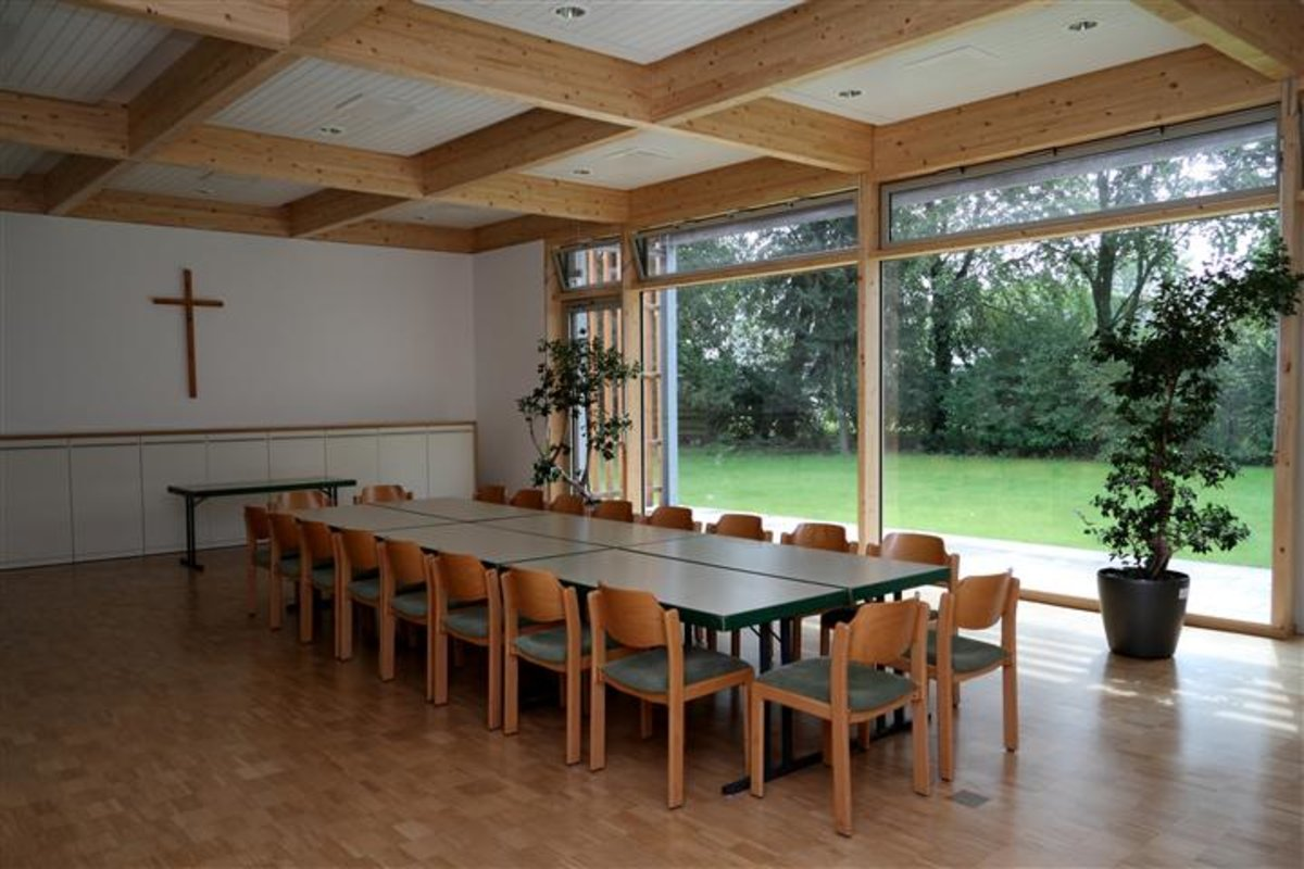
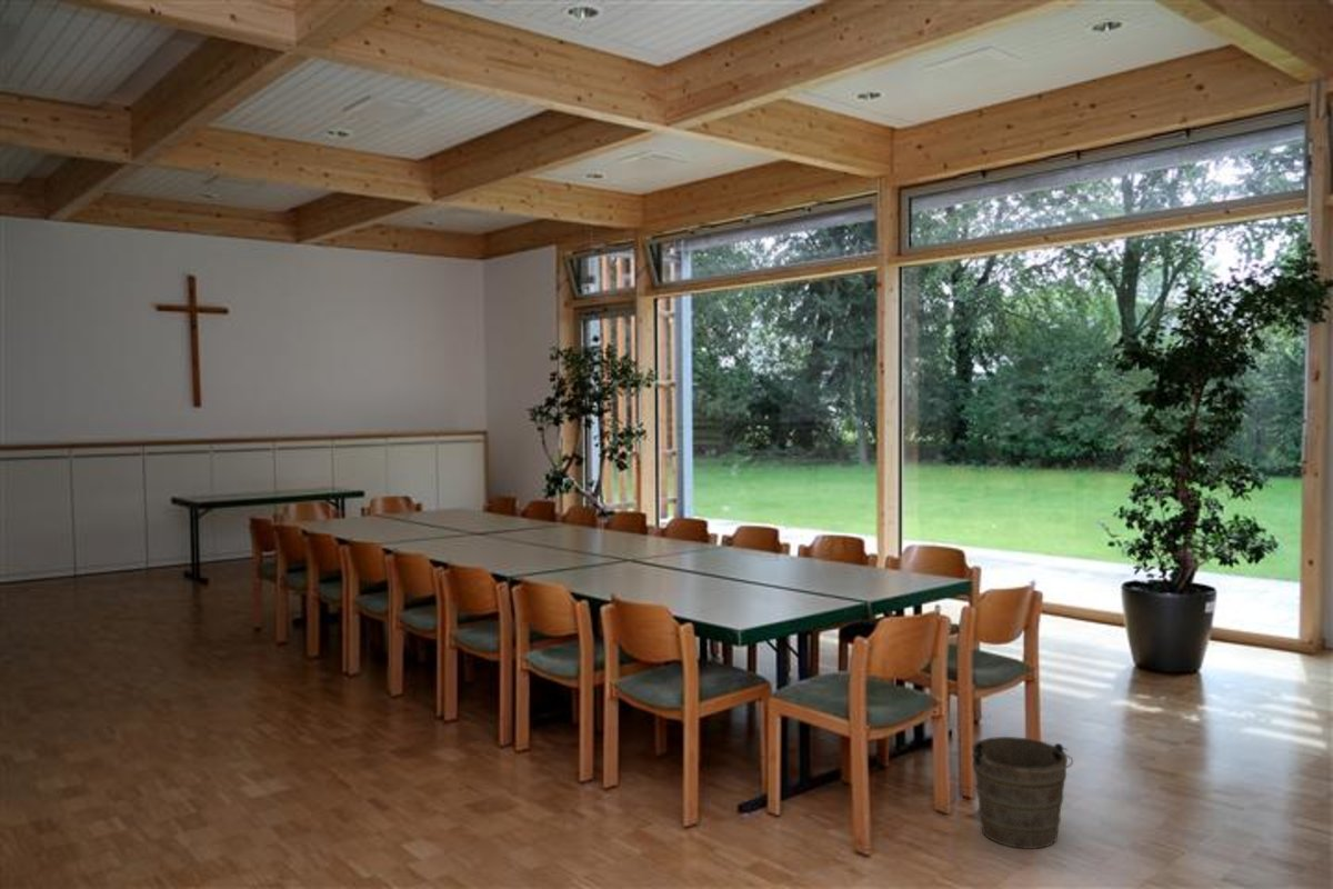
+ bucket [971,736,1074,850]
